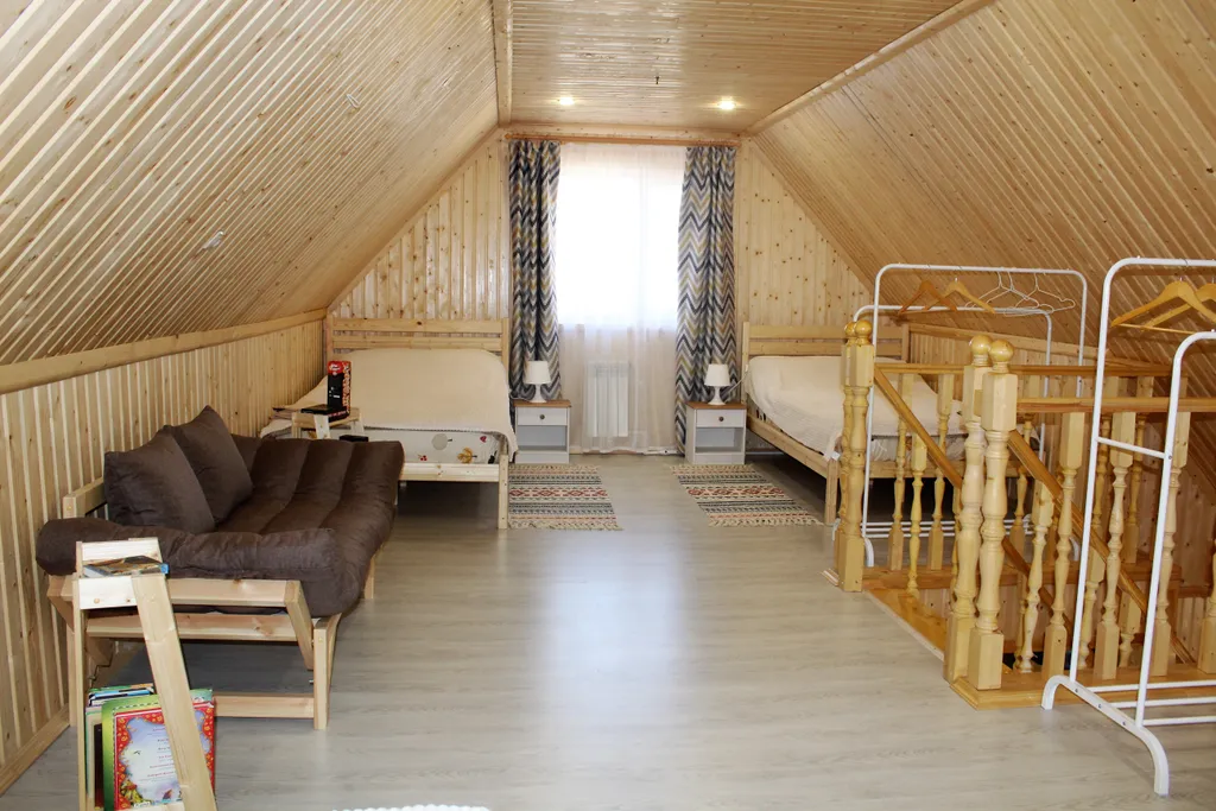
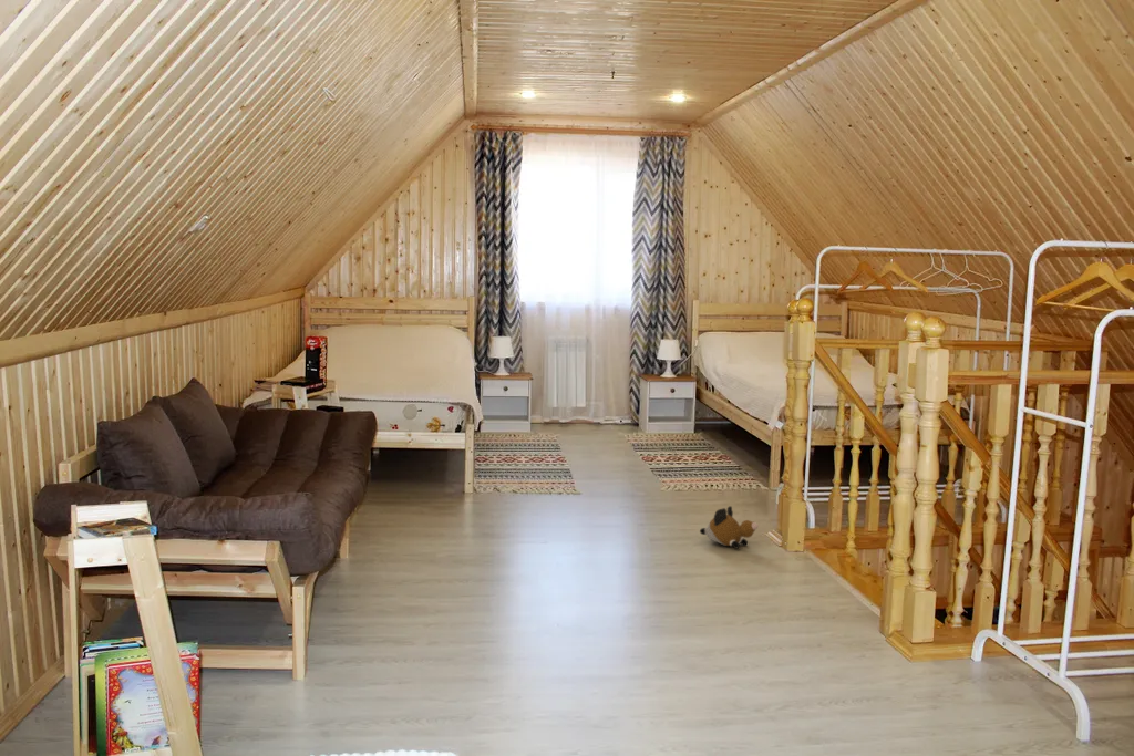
+ plush toy [699,505,760,549]
